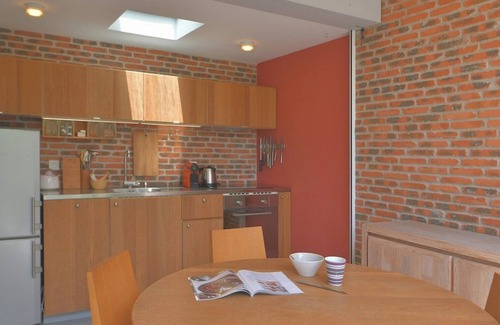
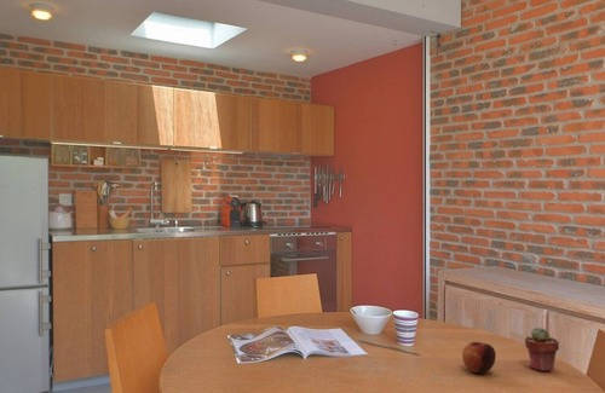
+ potted succulent [524,326,560,374]
+ apple [461,341,497,375]
